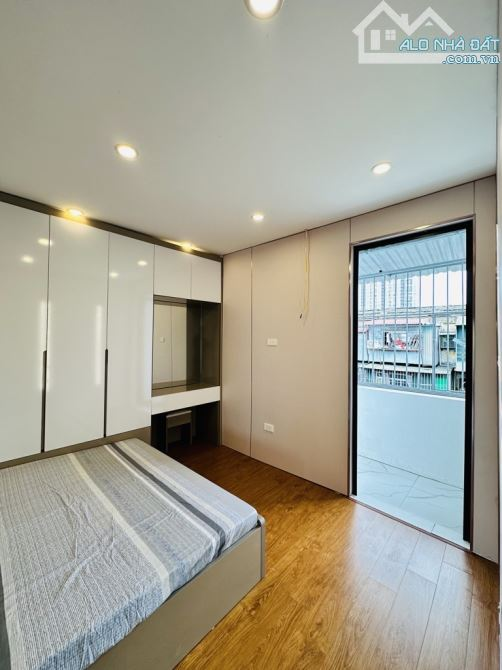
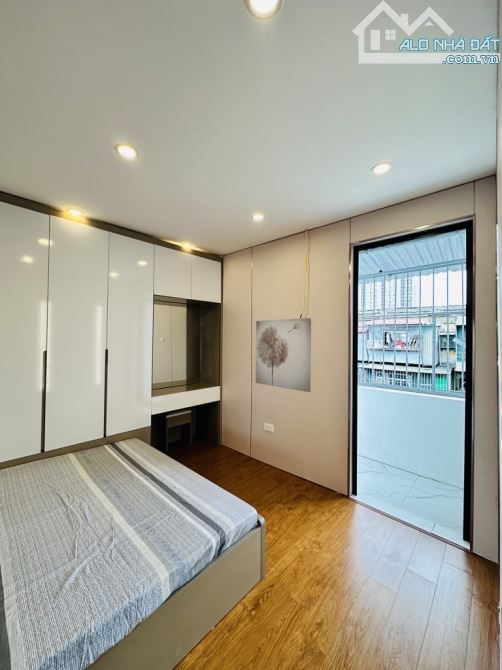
+ wall art [255,317,312,393]
